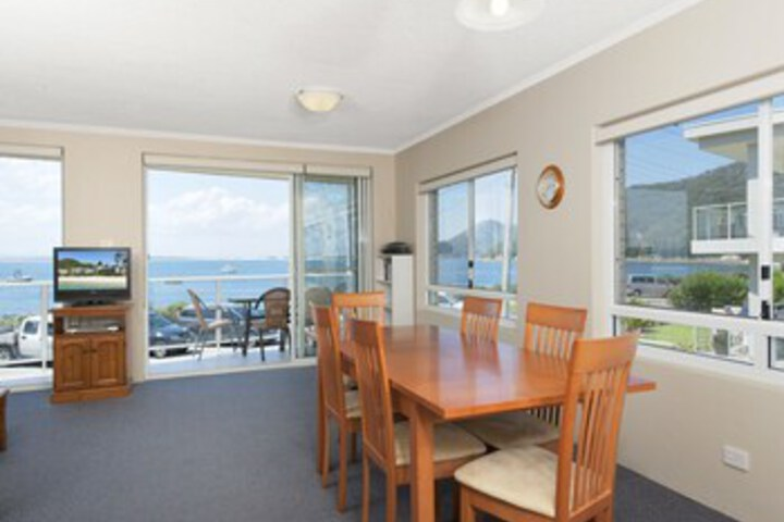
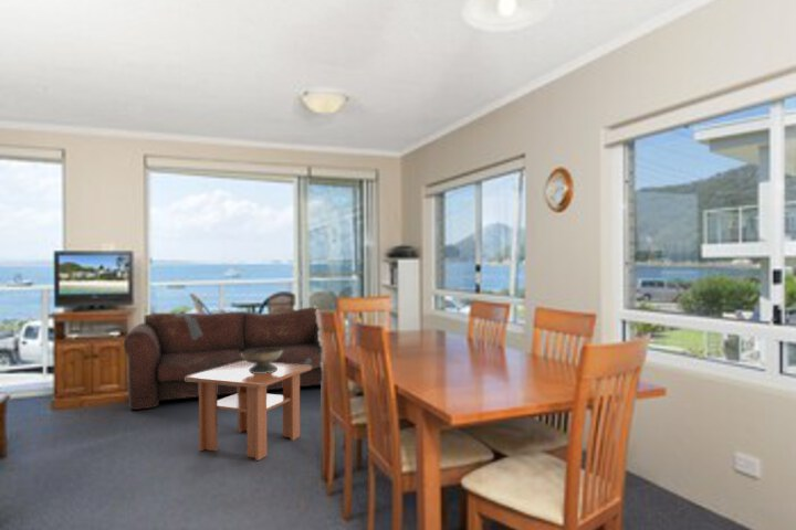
+ decorative bowl [240,349,283,373]
+ coffee table [186,361,311,462]
+ sofa [123,306,323,411]
